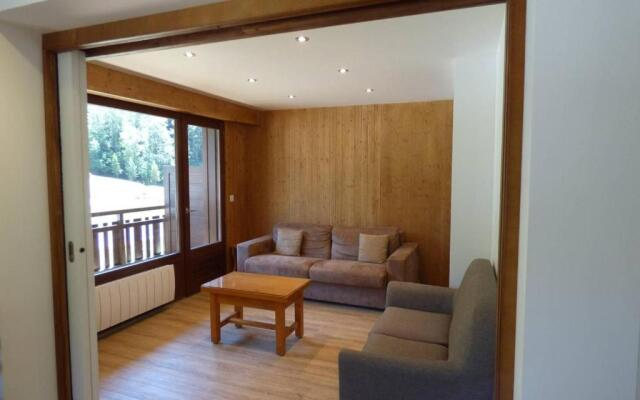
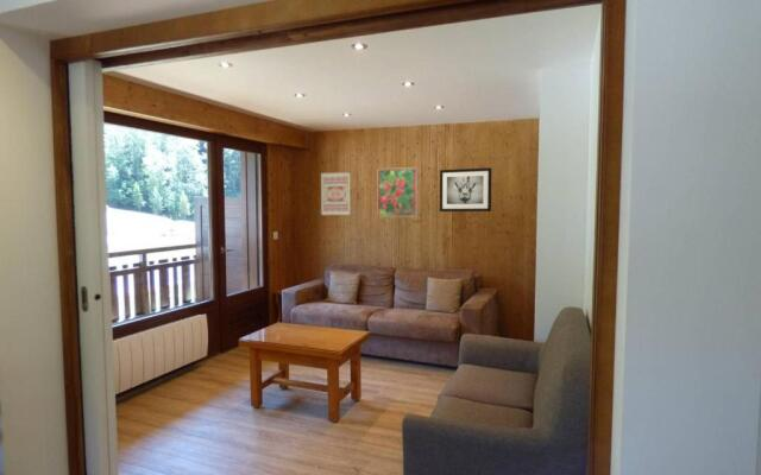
+ wall art [439,166,492,213]
+ wall art [320,170,352,216]
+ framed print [377,166,419,218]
